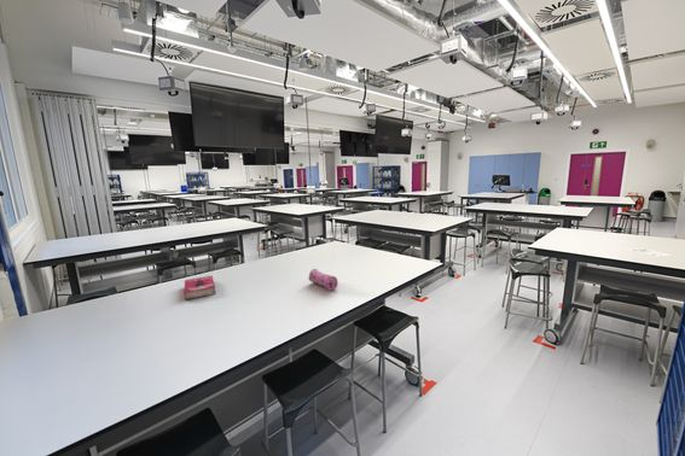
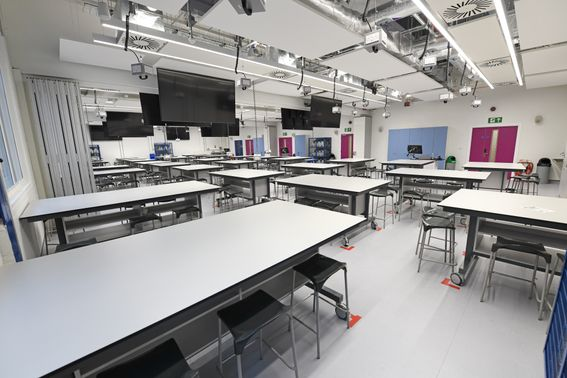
- pencil case [307,268,338,292]
- book [184,275,217,302]
